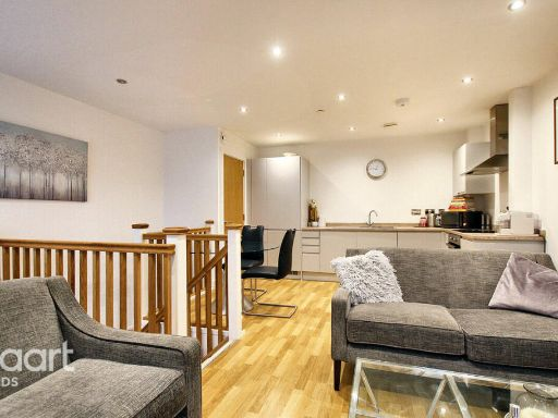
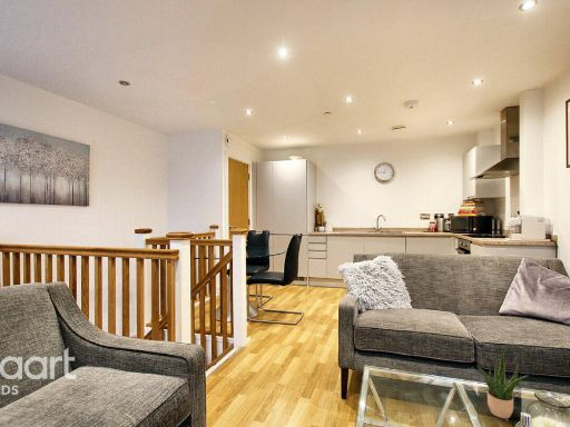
+ potted plant [478,346,529,419]
